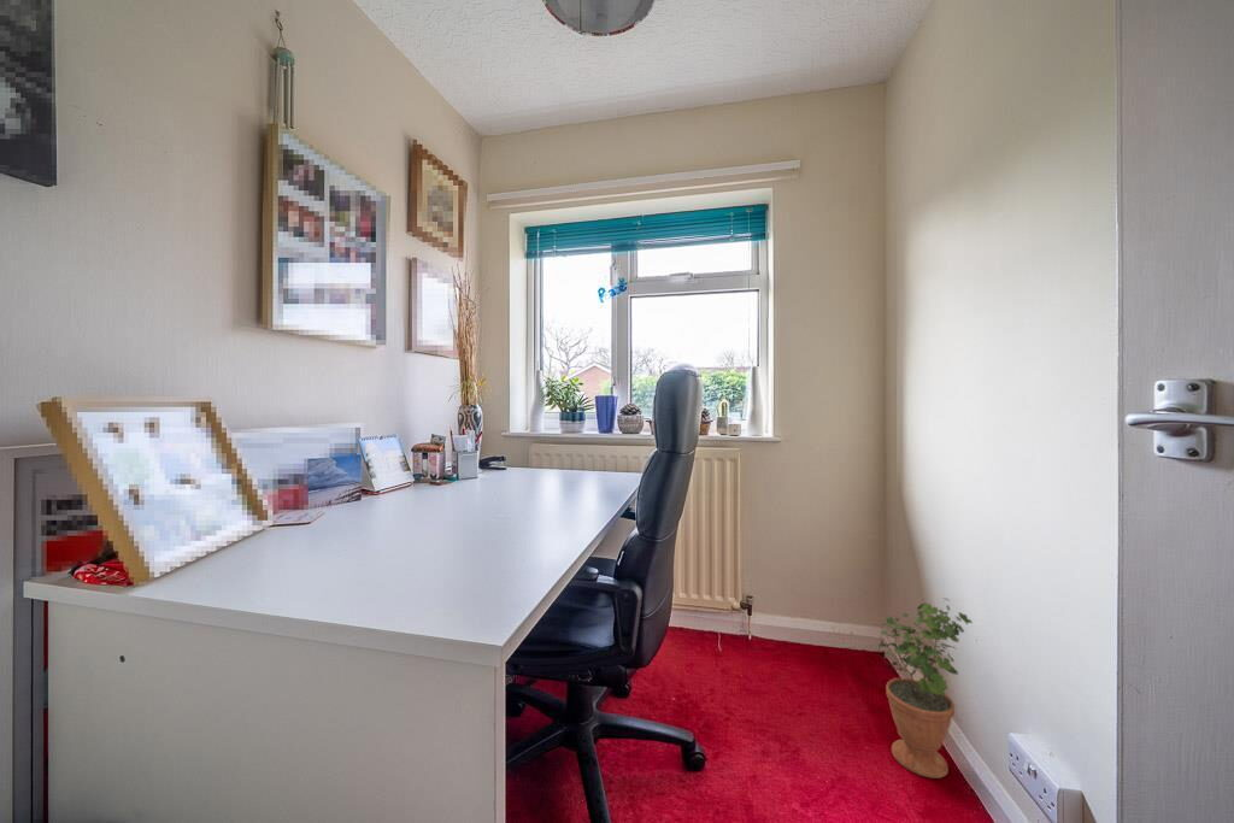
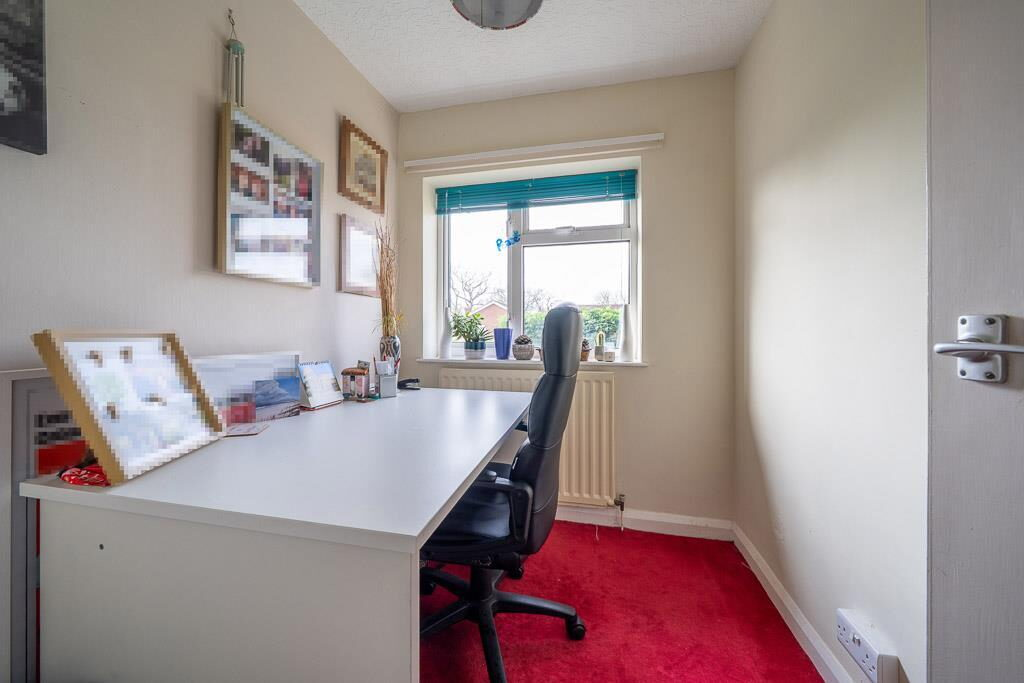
- potted plant [876,596,974,780]
